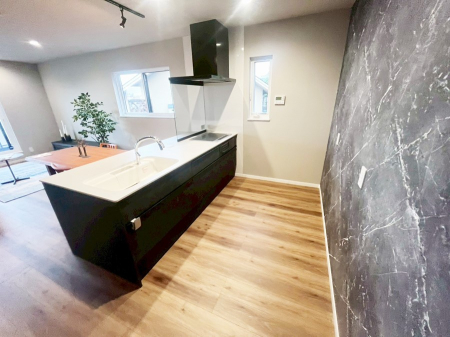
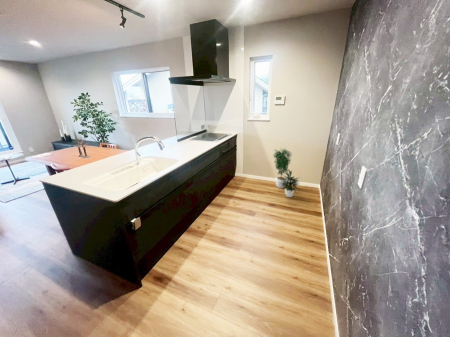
+ potted plant [273,147,302,198]
